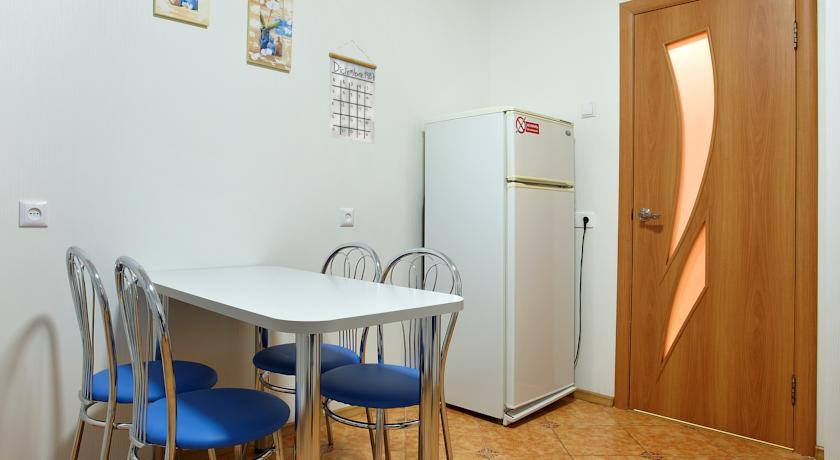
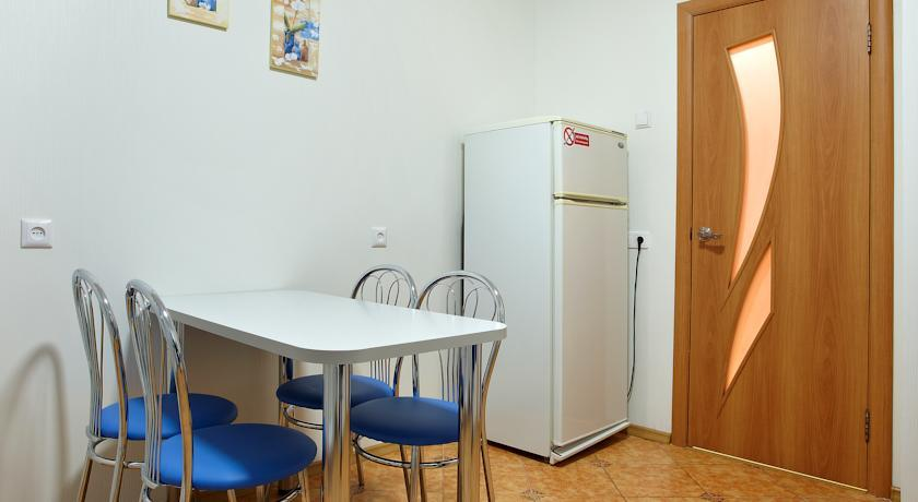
- calendar [328,39,378,145]
